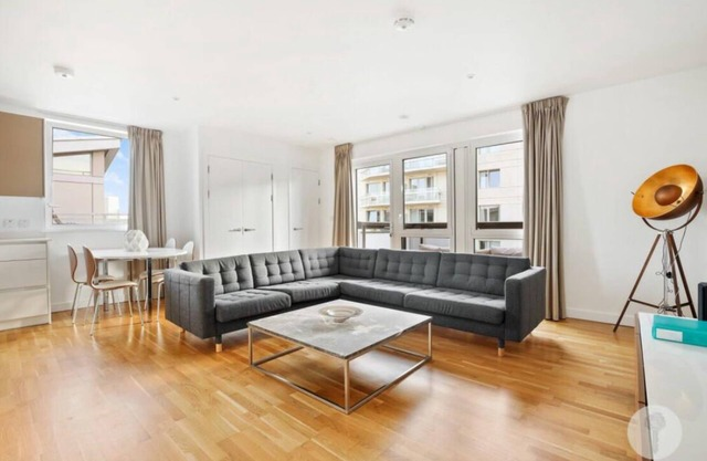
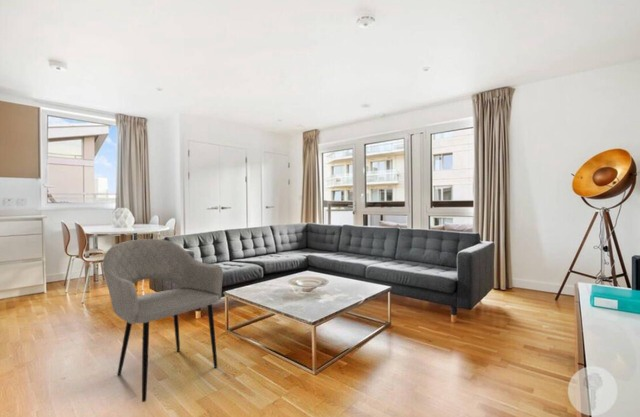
+ armchair [101,238,224,403]
